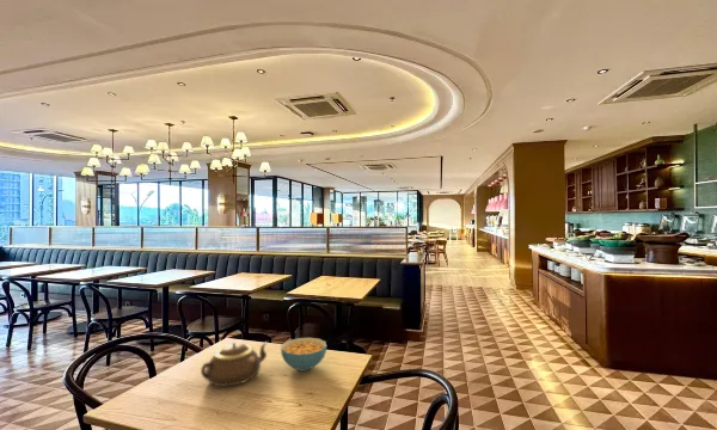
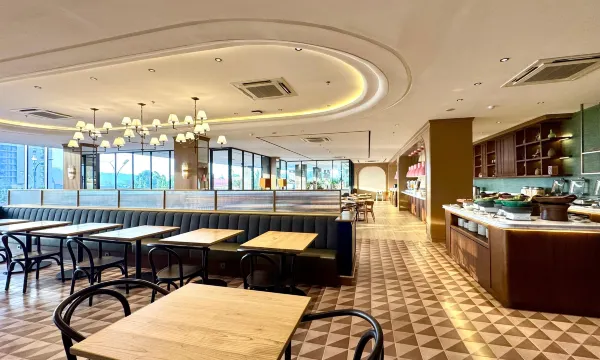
- cereal bowl [280,337,327,373]
- teapot [200,340,269,387]
